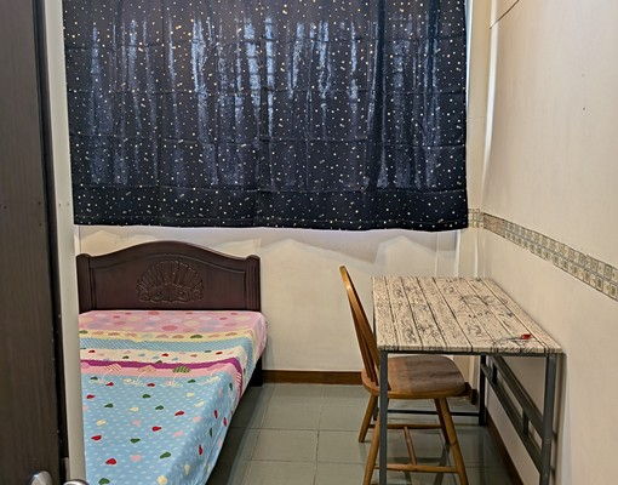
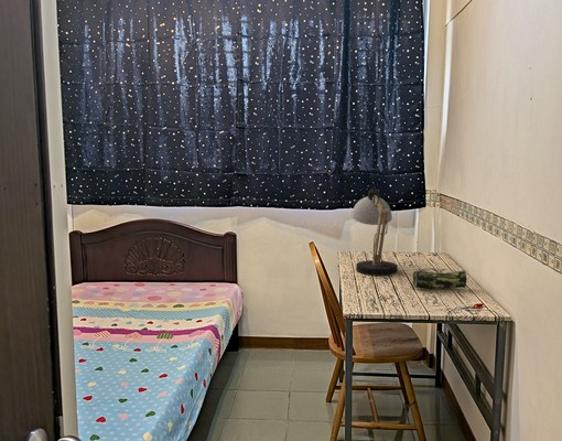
+ desk lamp [350,185,399,280]
+ pencil case [412,269,468,290]
